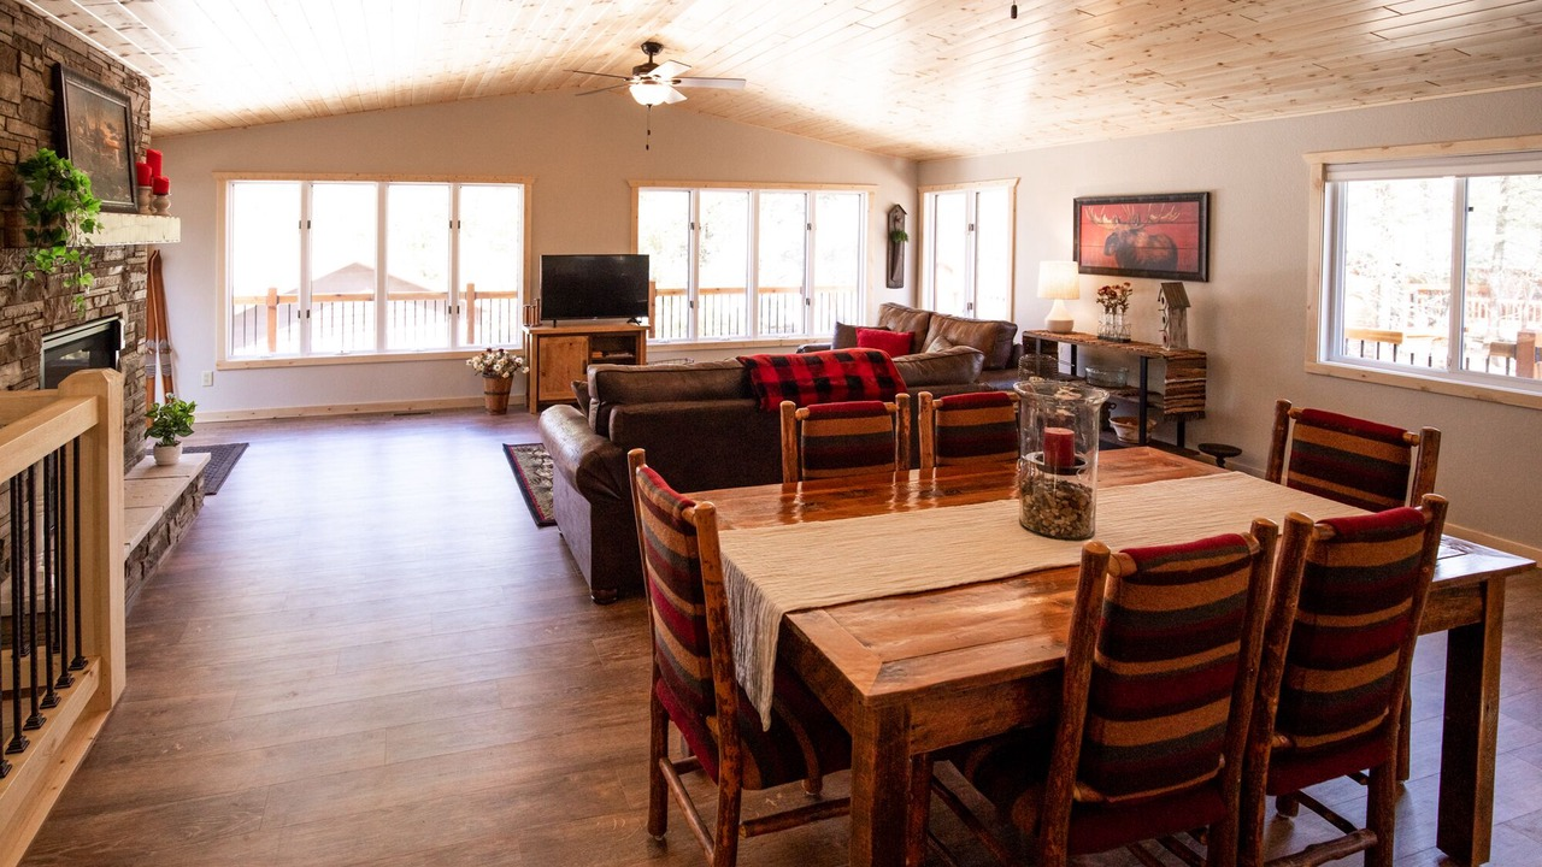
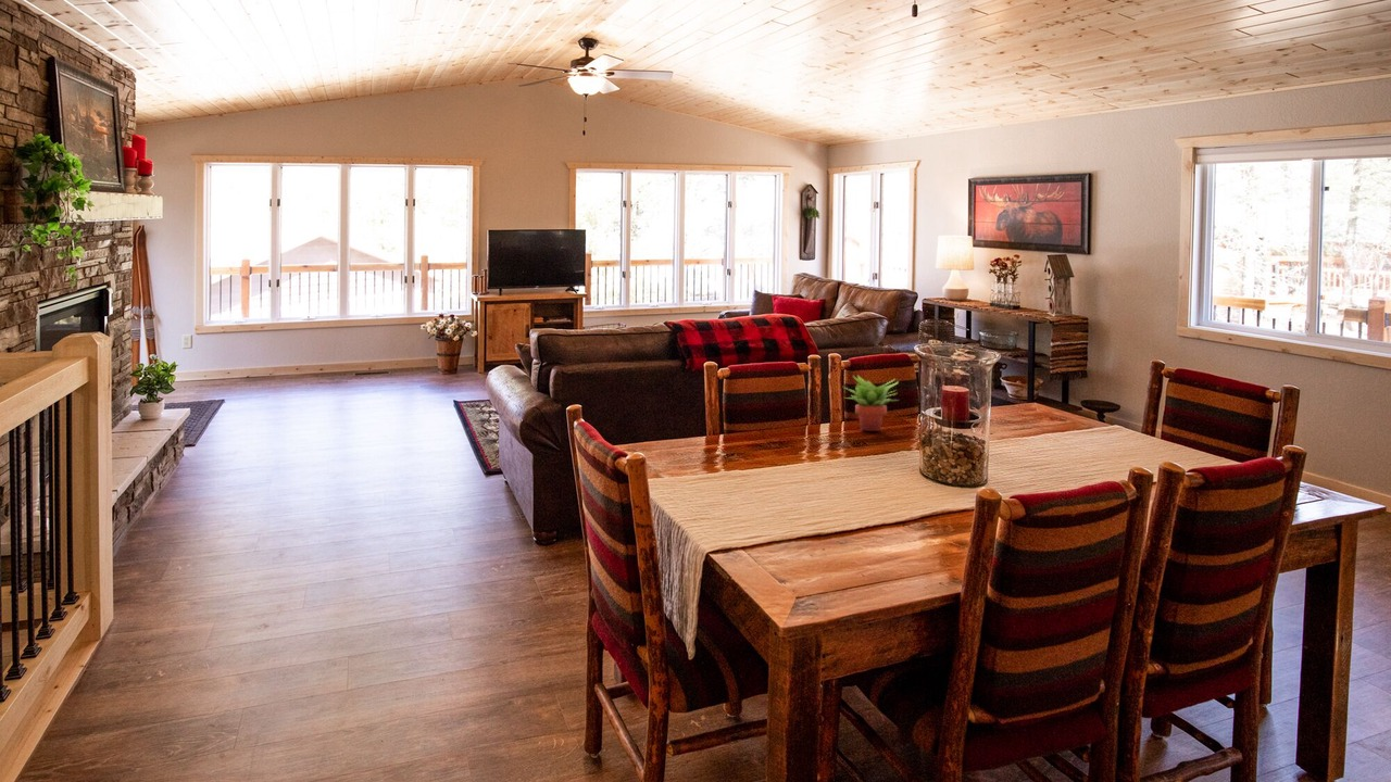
+ succulent plant [842,374,900,432]
